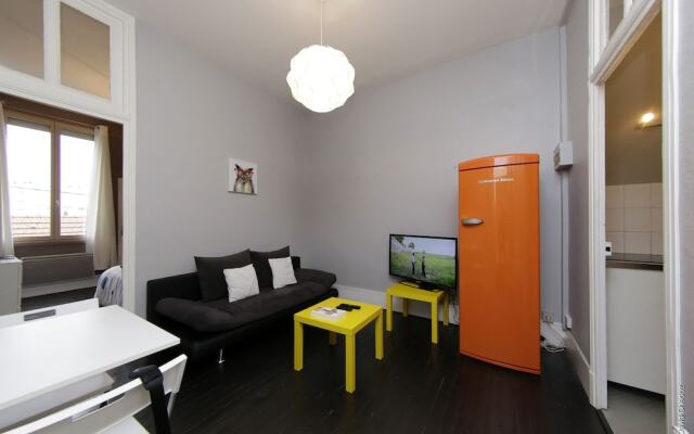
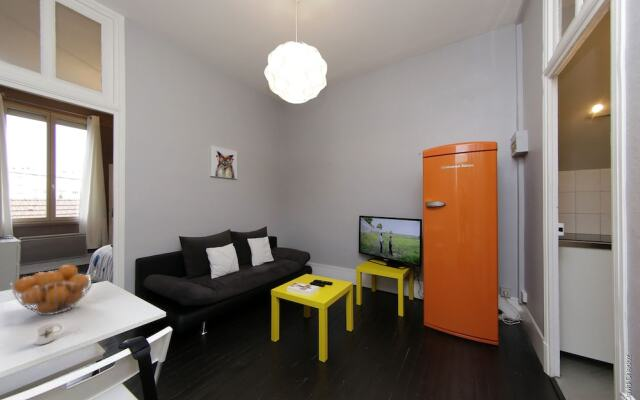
+ mug [35,322,81,346]
+ fruit basket [10,264,97,316]
